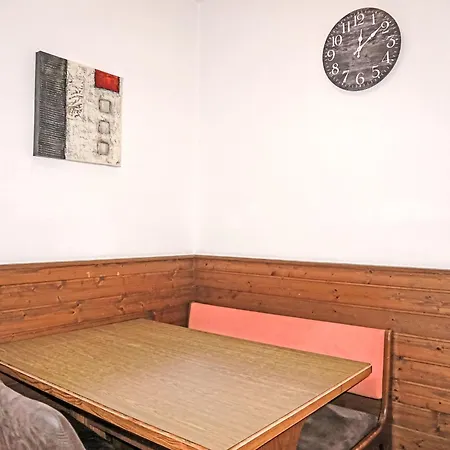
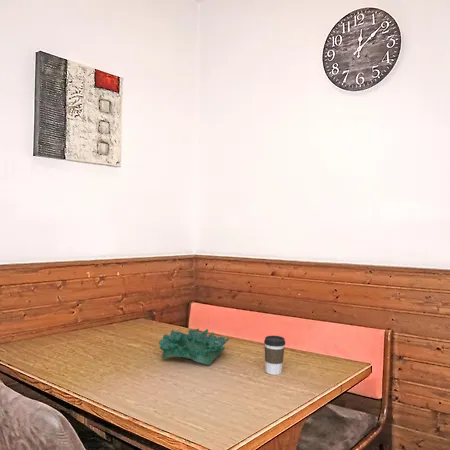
+ coffee cup [263,335,286,376]
+ decorative bowl [158,328,230,366]
